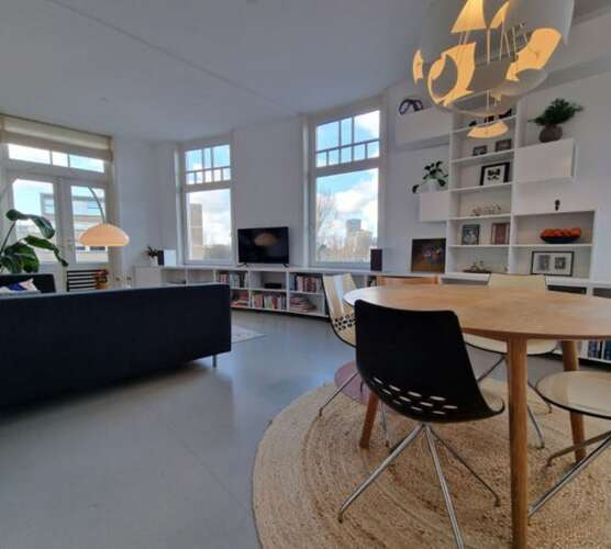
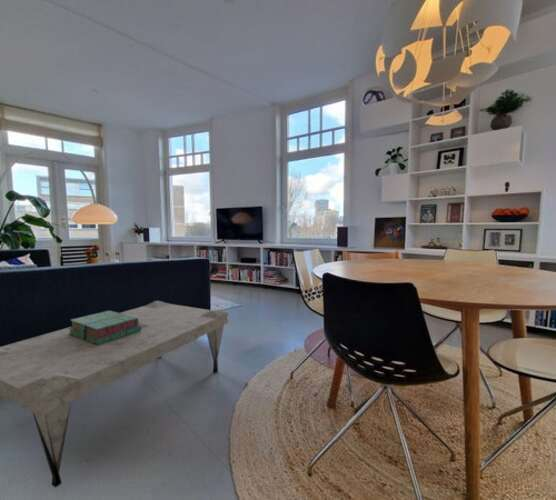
+ stack of books [67,310,141,346]
+ coffee table [0,300,230,489]
